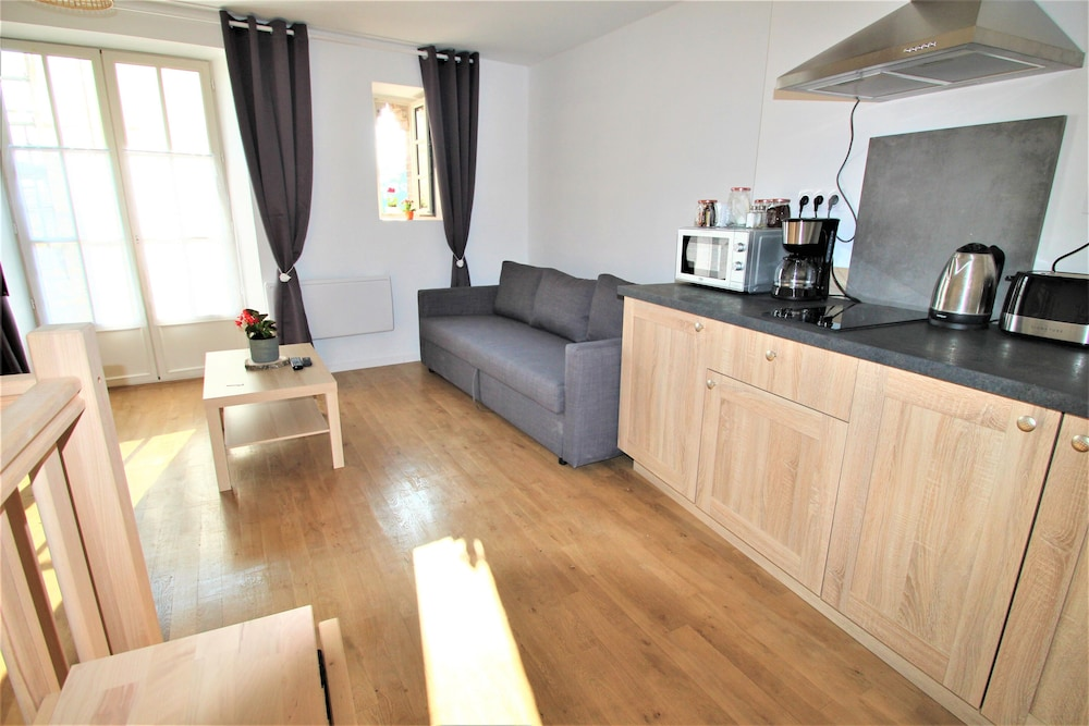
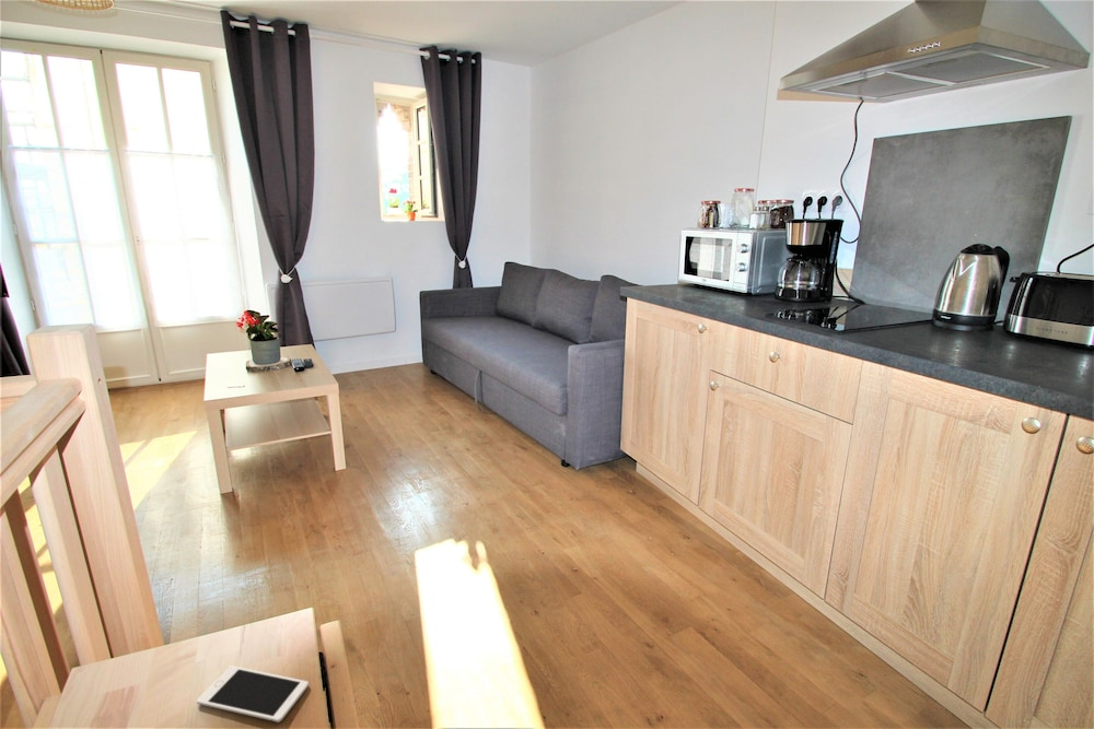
+ cell phone [196,665,310,724]
